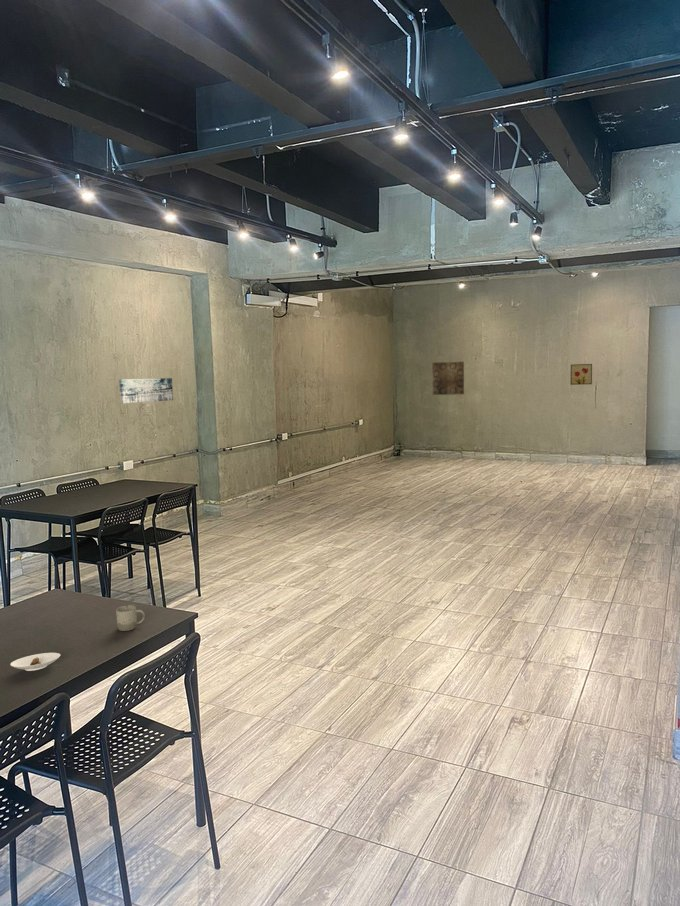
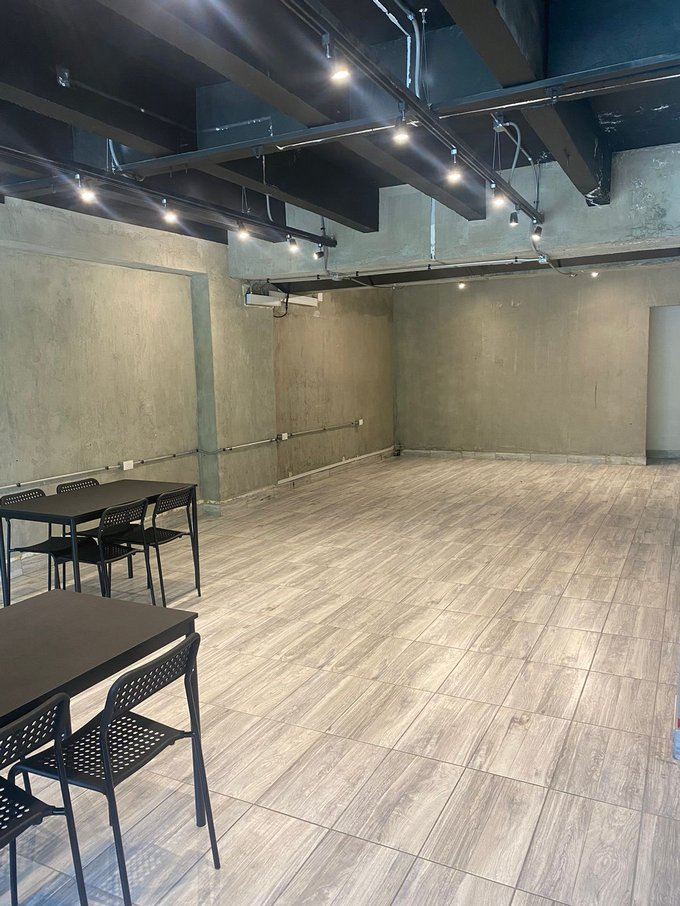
- saucer [9,652,61,672]
- cup [115,604,146,632]
- wall art [431,361,465,396]
- wall art [570,363,593,386]
- wall art [118,377,174,404]
